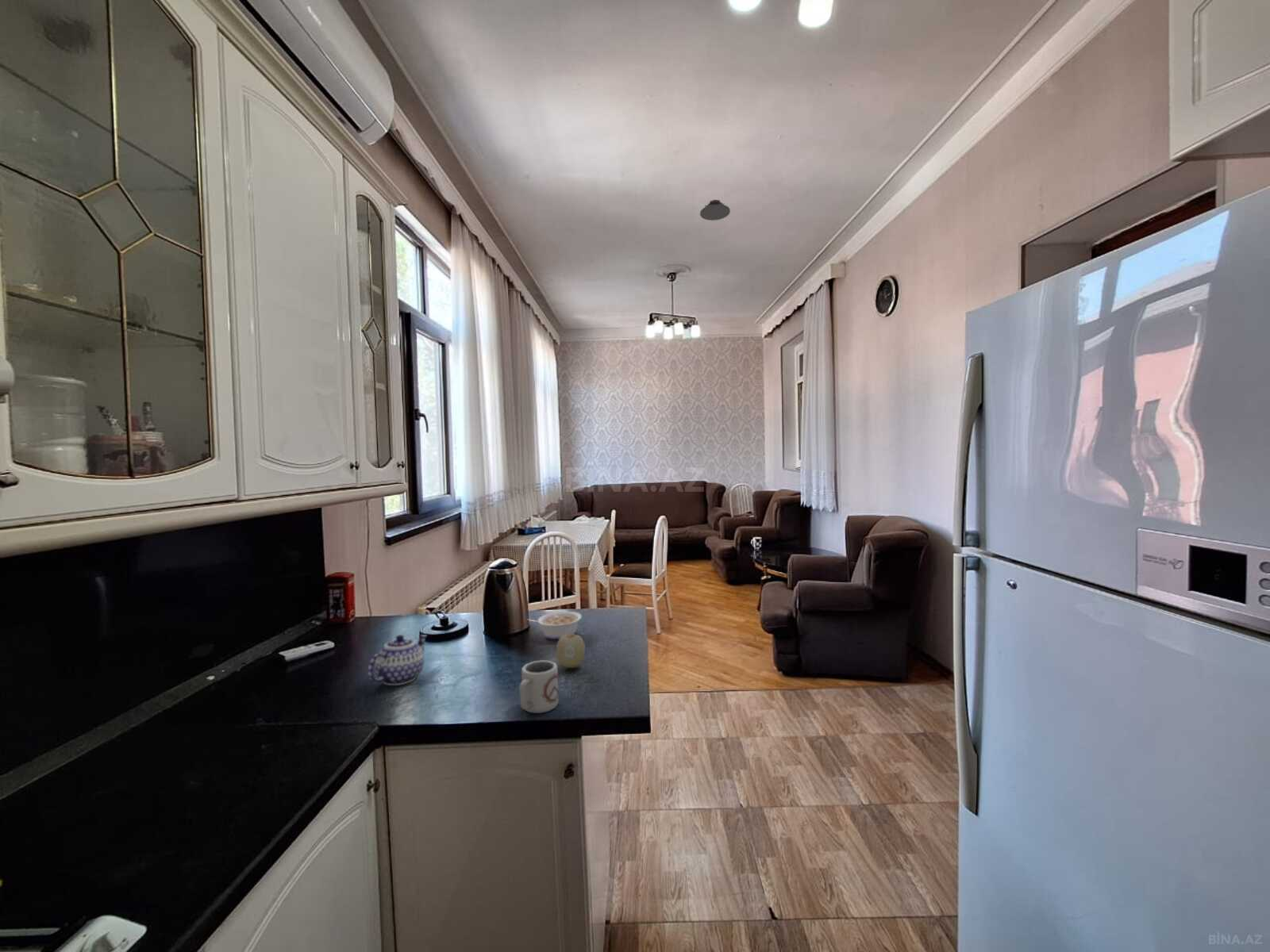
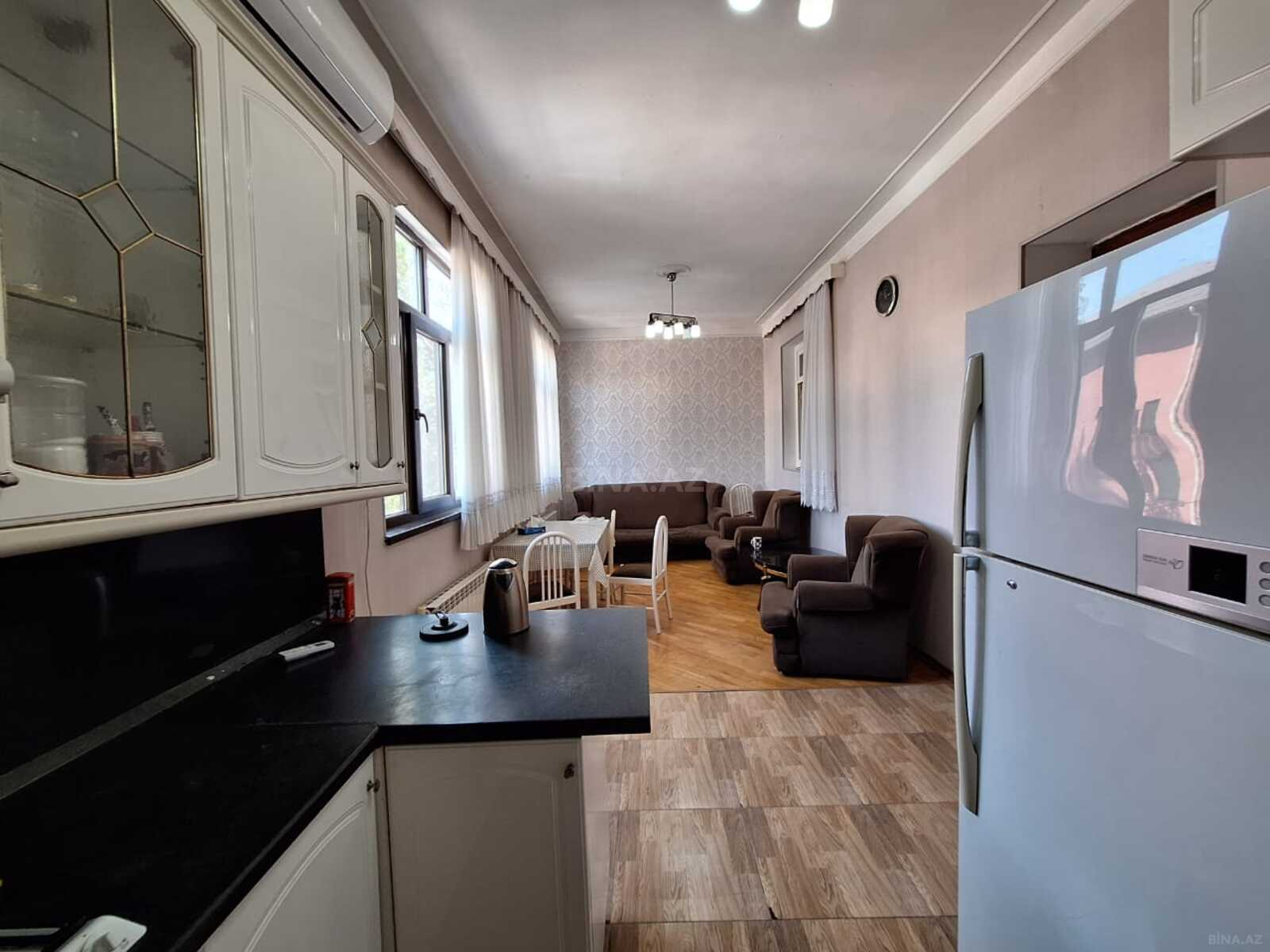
- teapot [367,634,428,686]
- legume [527,611,583,640]
- fruit [556,634,586,669]
- cup [518,659,559,714]
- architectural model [699,199,731,221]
